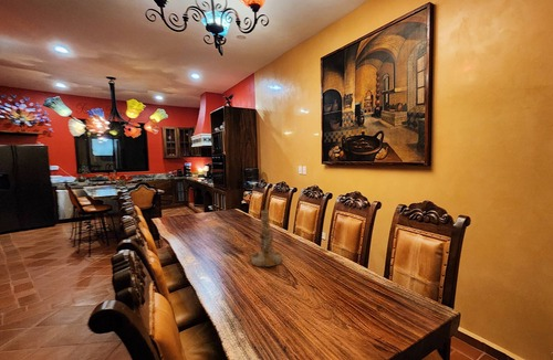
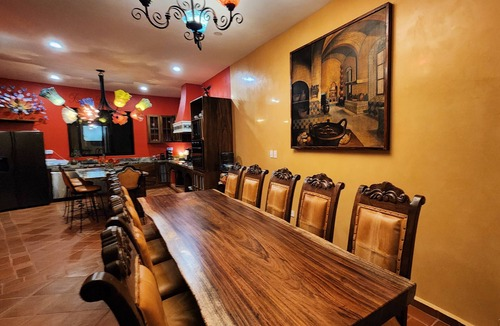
- candlestick [248,209,283,267]
